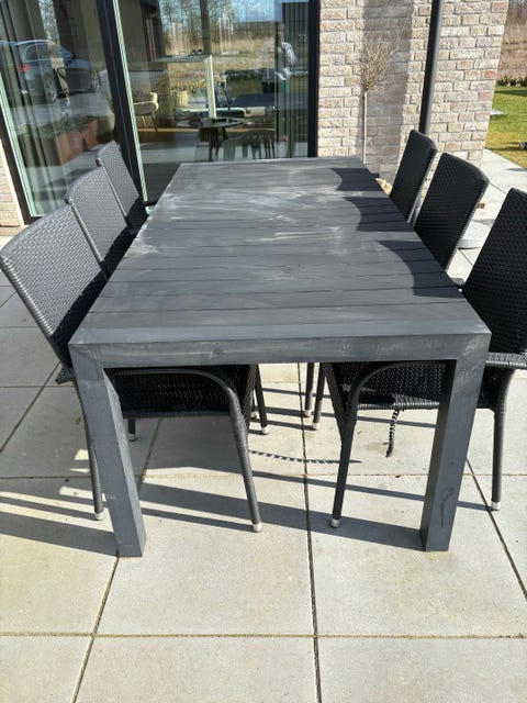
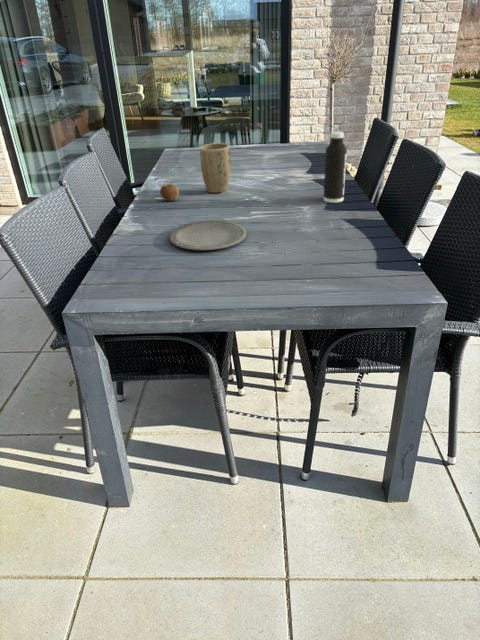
+ plant pot [199,142,232,194]
+ water bottle [322,130,348,204]
+ apple [159,181,180,202]
+ plate [169,219,247,251]
